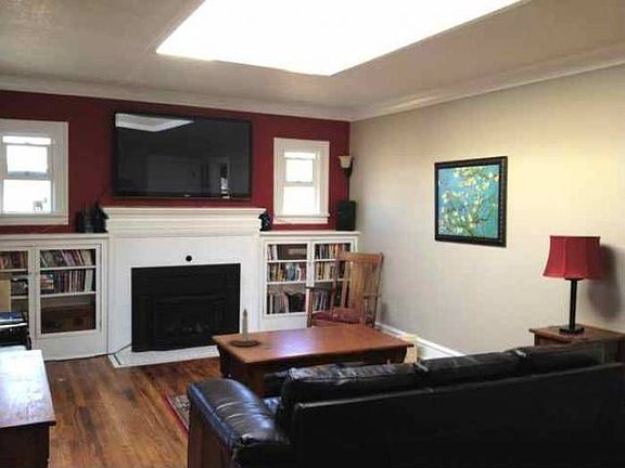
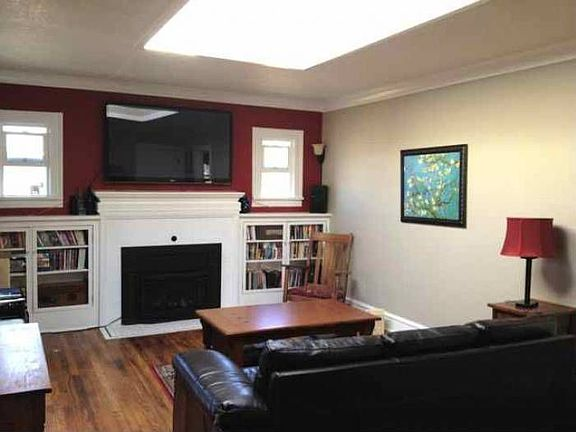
- candle holder [227,308,263,347]
